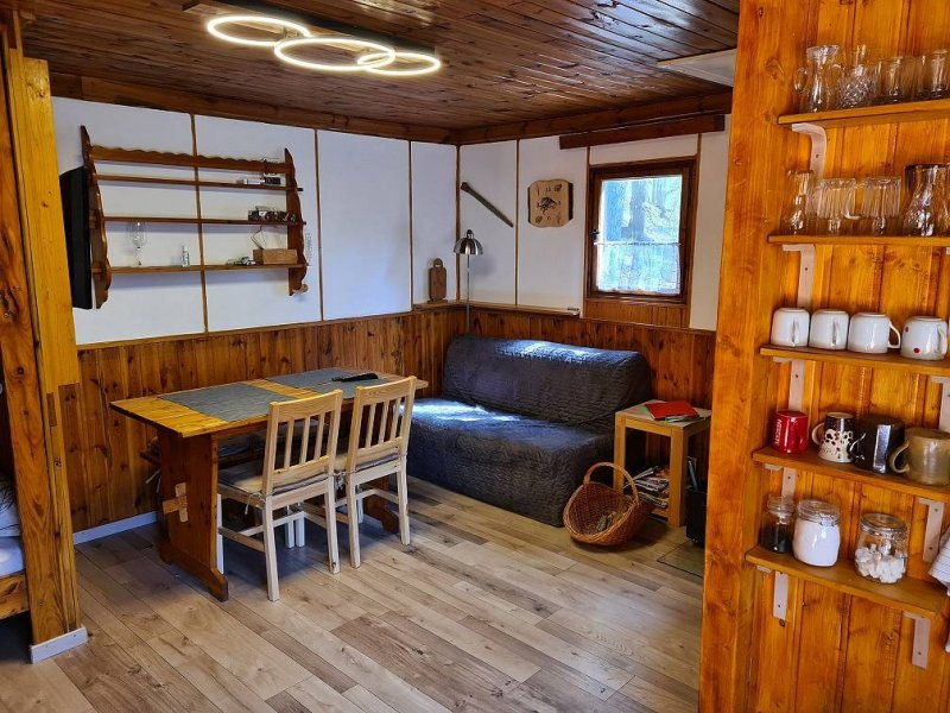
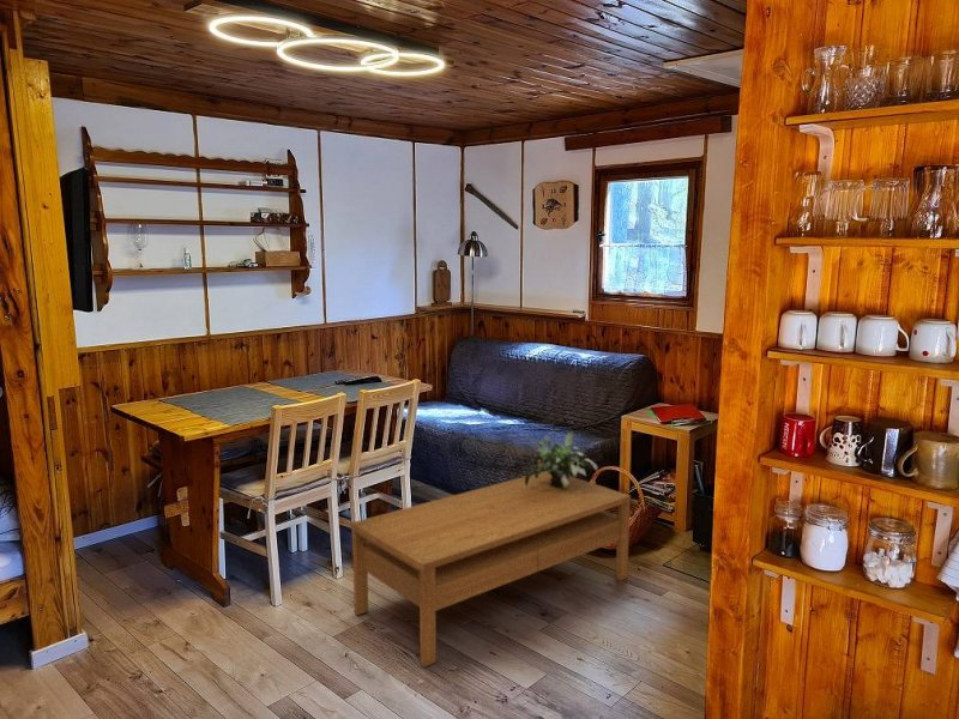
+ potted plant [525,430,599,488]
+ coffee table [350,470,632,667]
